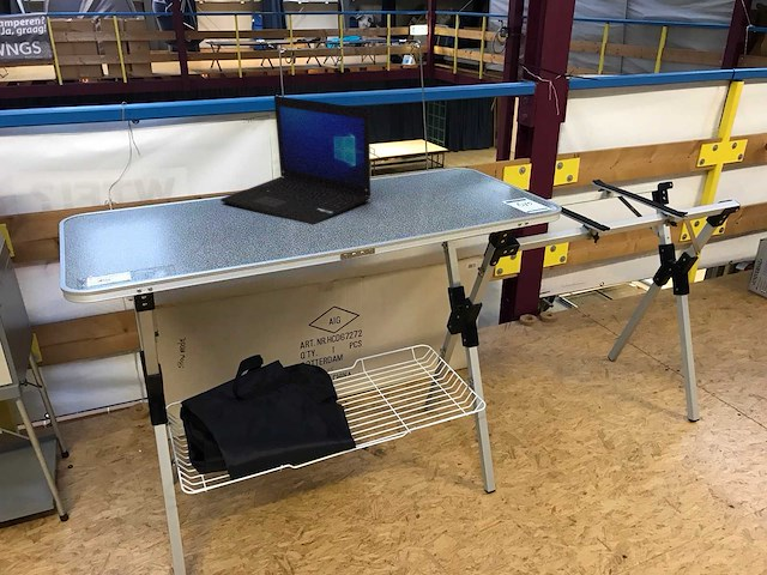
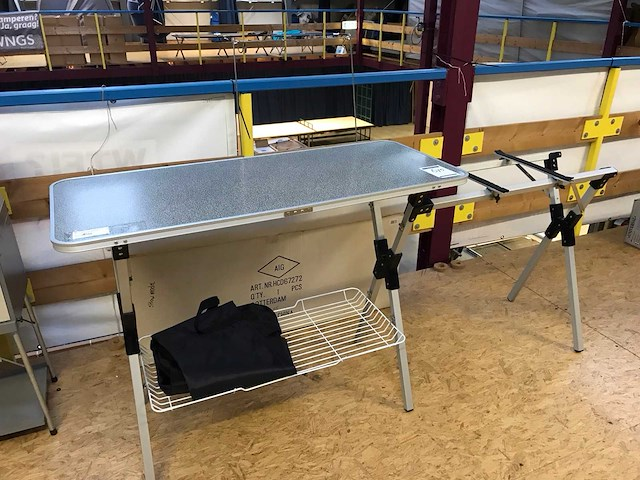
- laptop [219,95,372,225]
